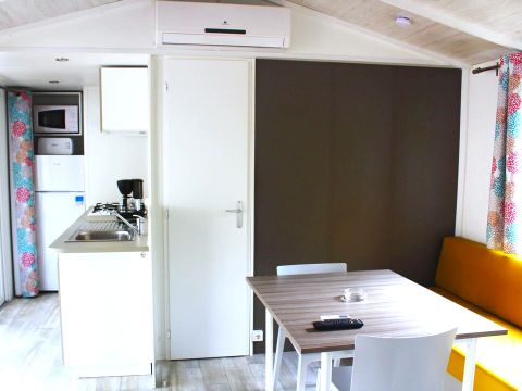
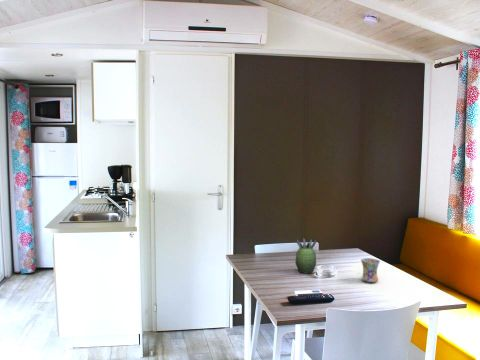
+ mug [360,257,381,283]
+ succulent plant [294,236,318,275]
